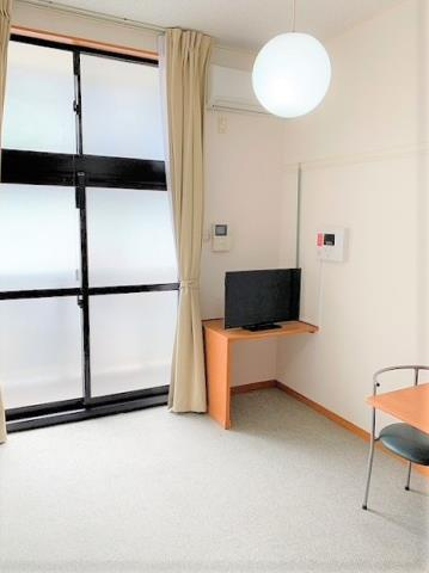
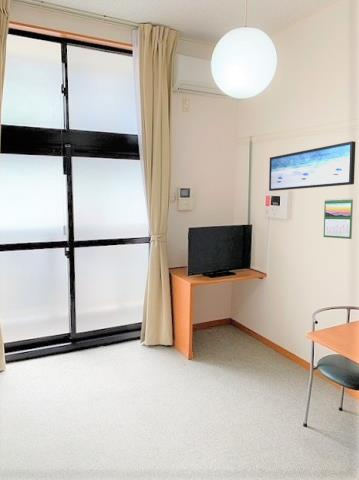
+ calendar [323,197,354,240]
+ wall art [268,140,357,192]
